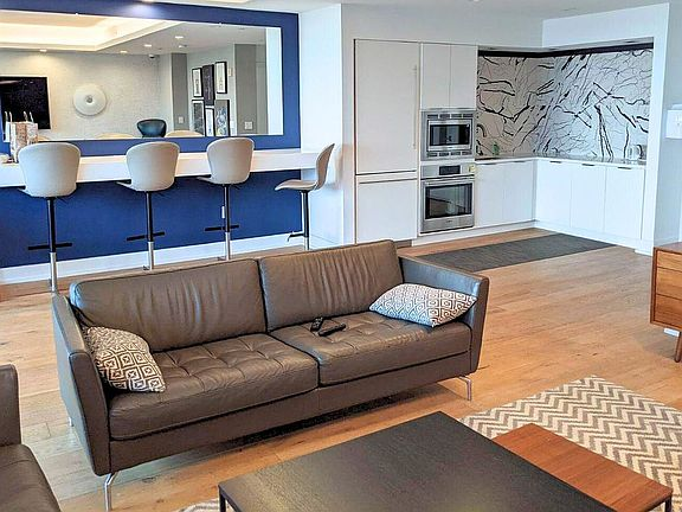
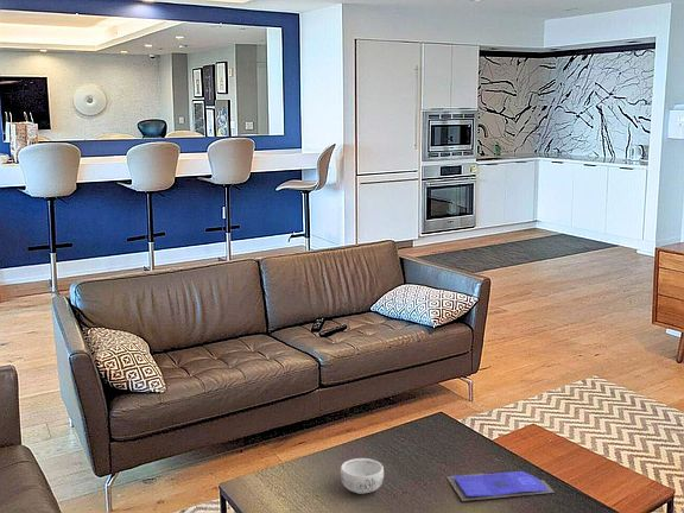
+ decorative bowl [340,457,385,495]
+ booklet [445,470,556,502]
